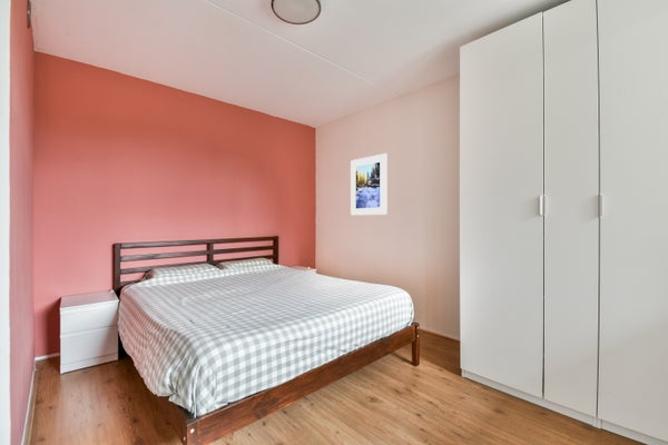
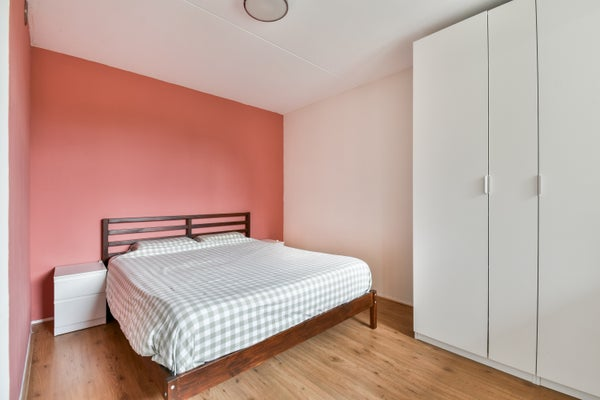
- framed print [350,152,387,217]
